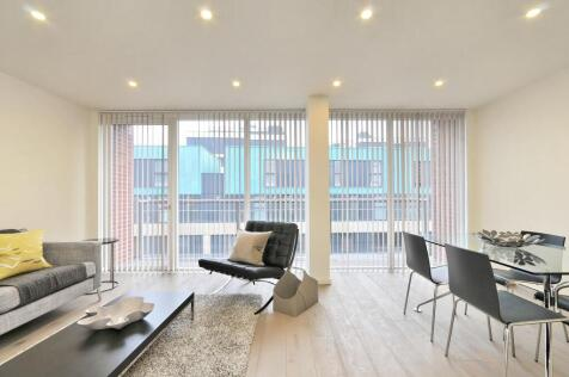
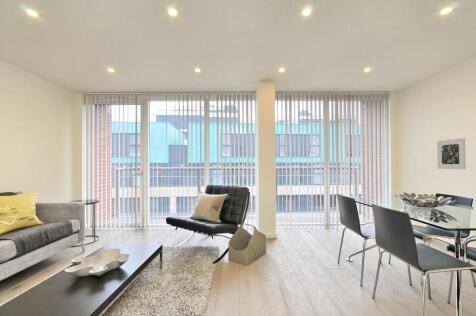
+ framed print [436,137,467,171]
